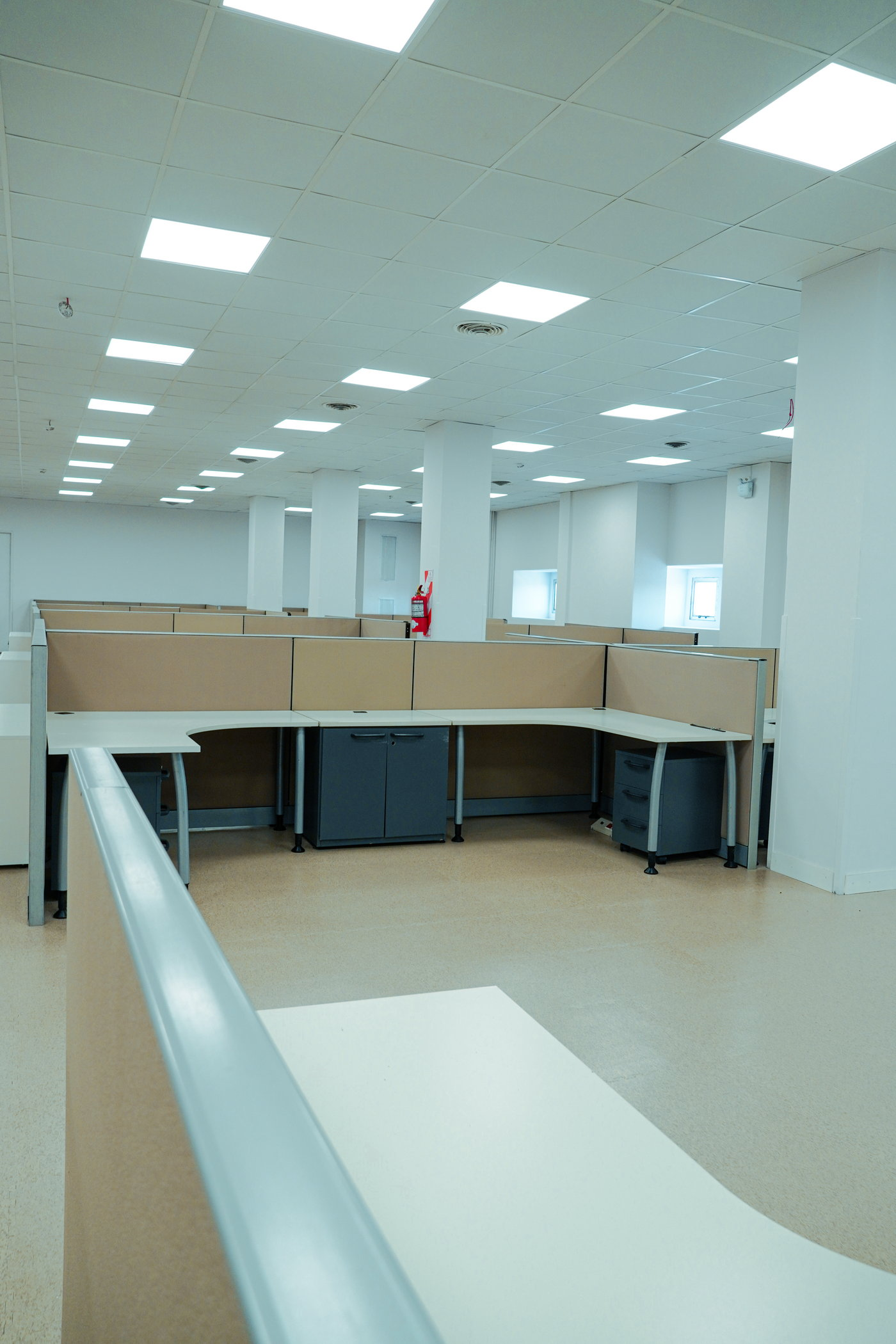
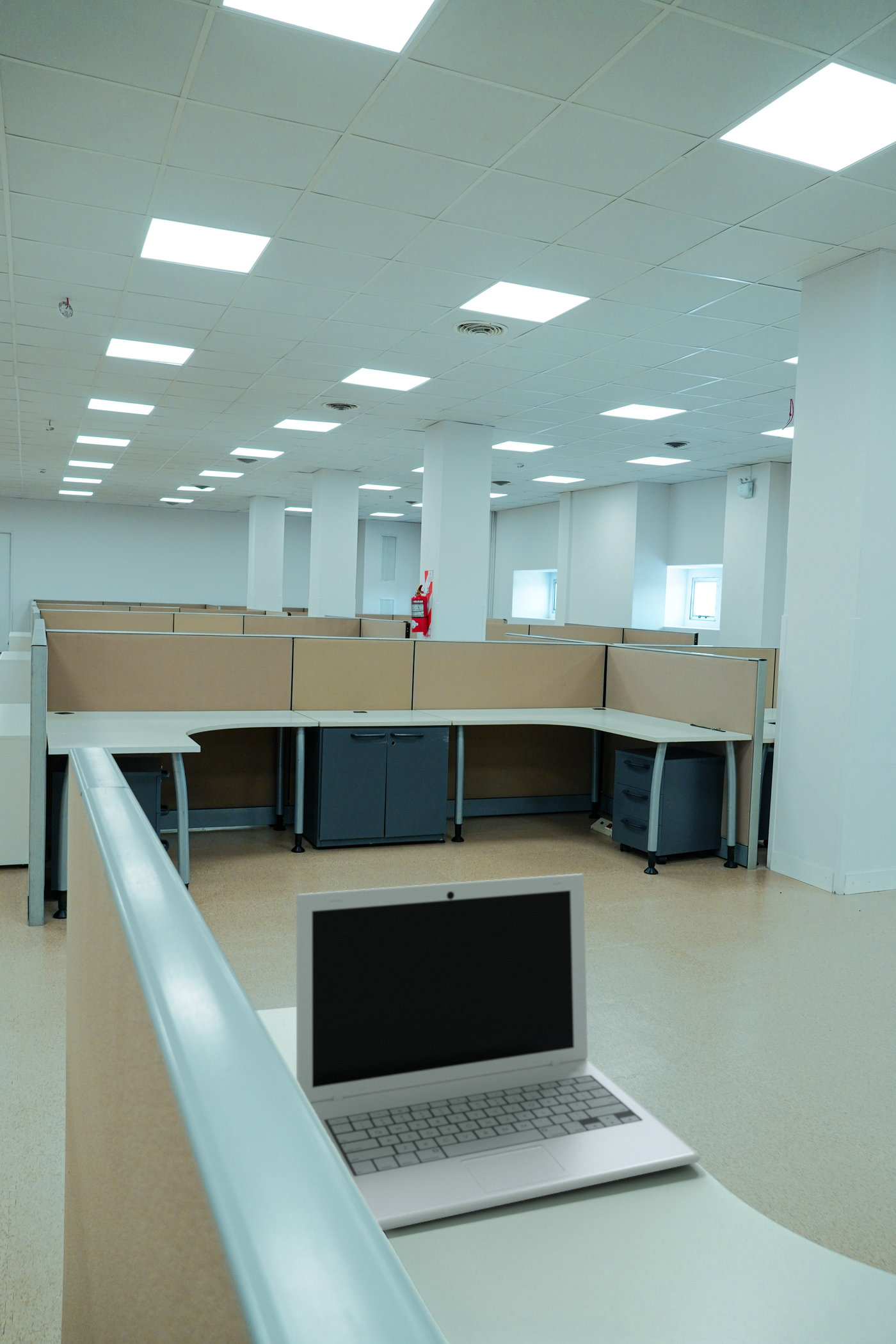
+ laptop [296,873,701,1231]
